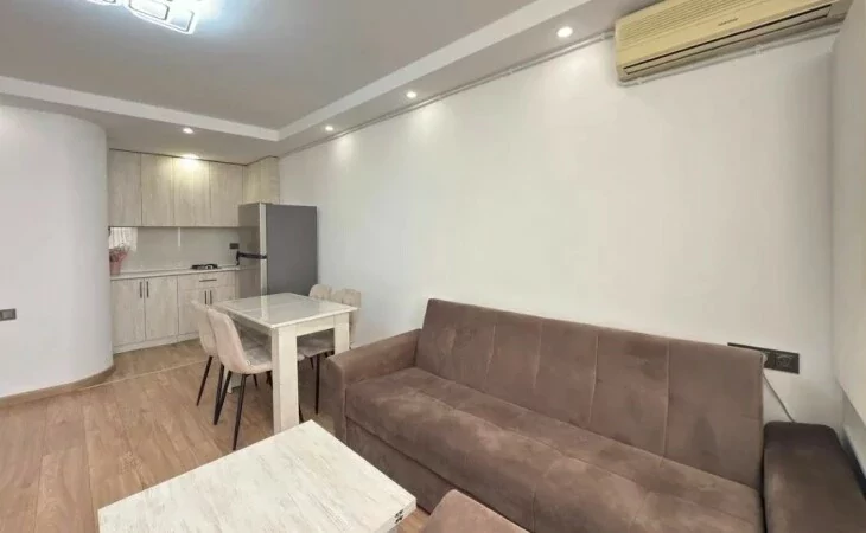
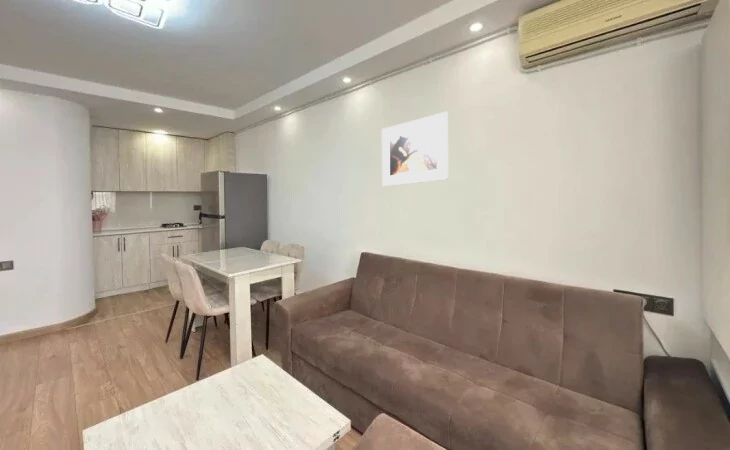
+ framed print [381,111,449,187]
